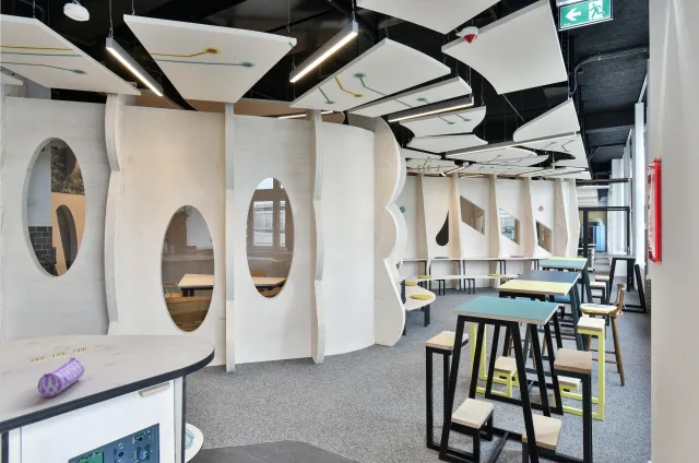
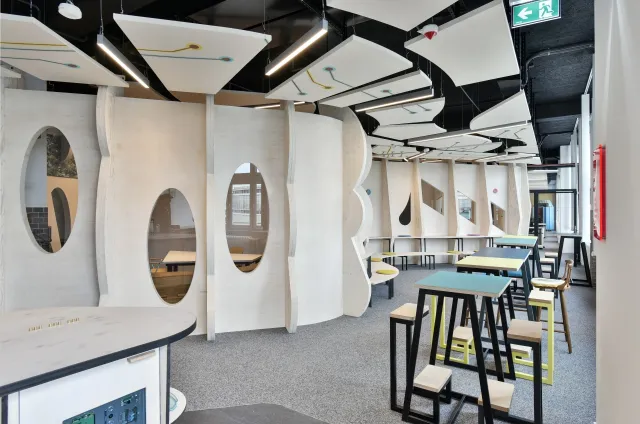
- pencil case [37,356,85,397]
